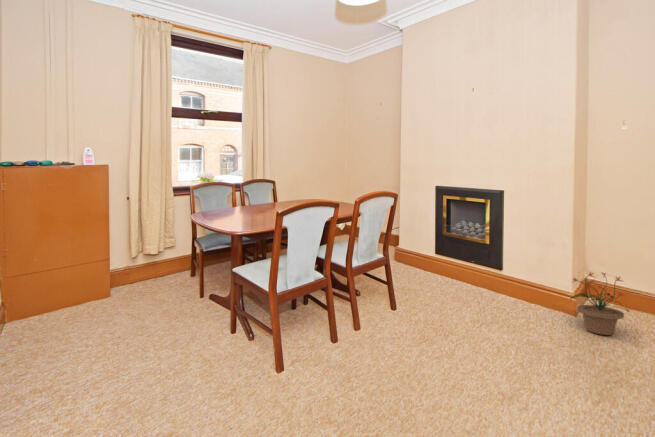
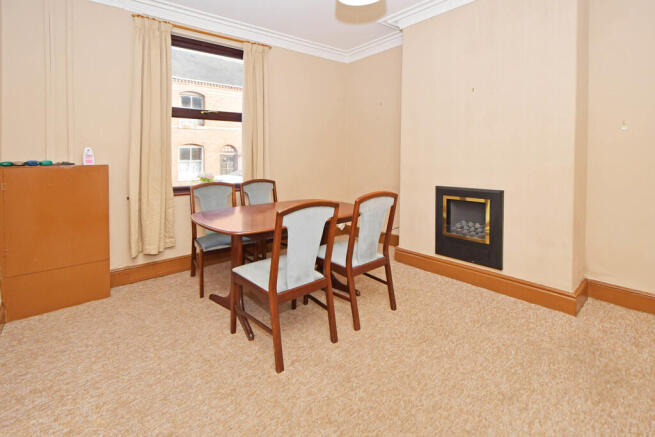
- potted plant [569,271,630,336]
